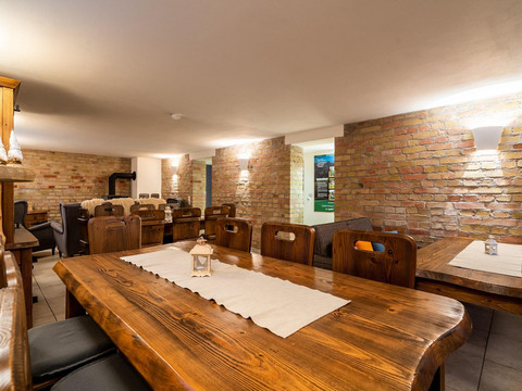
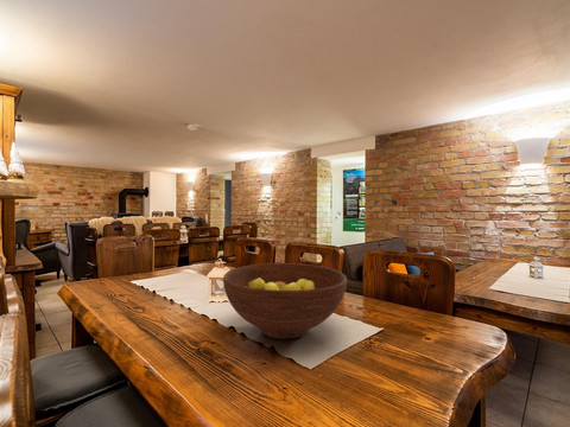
+ fruit bowl [222,262,348,339]
